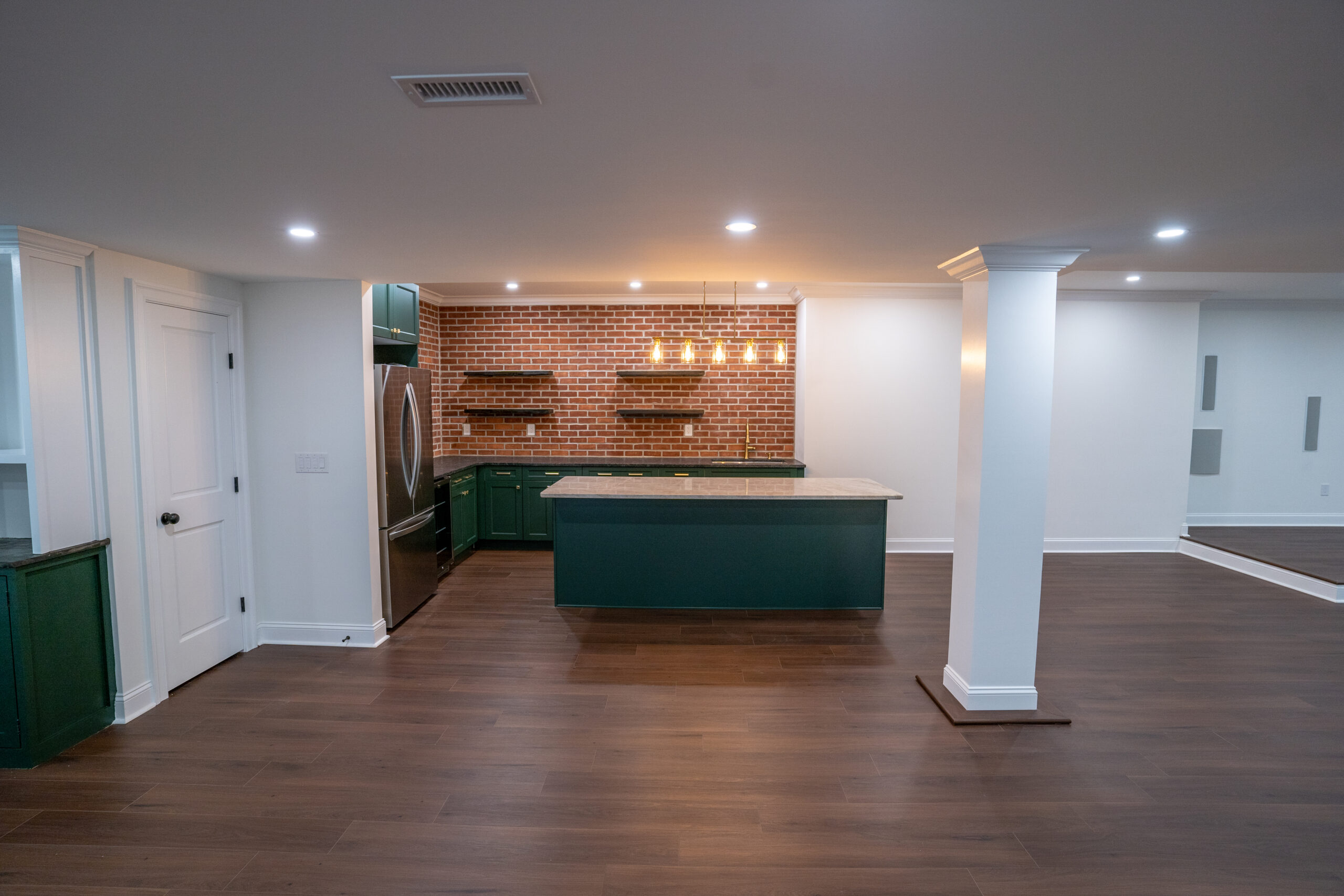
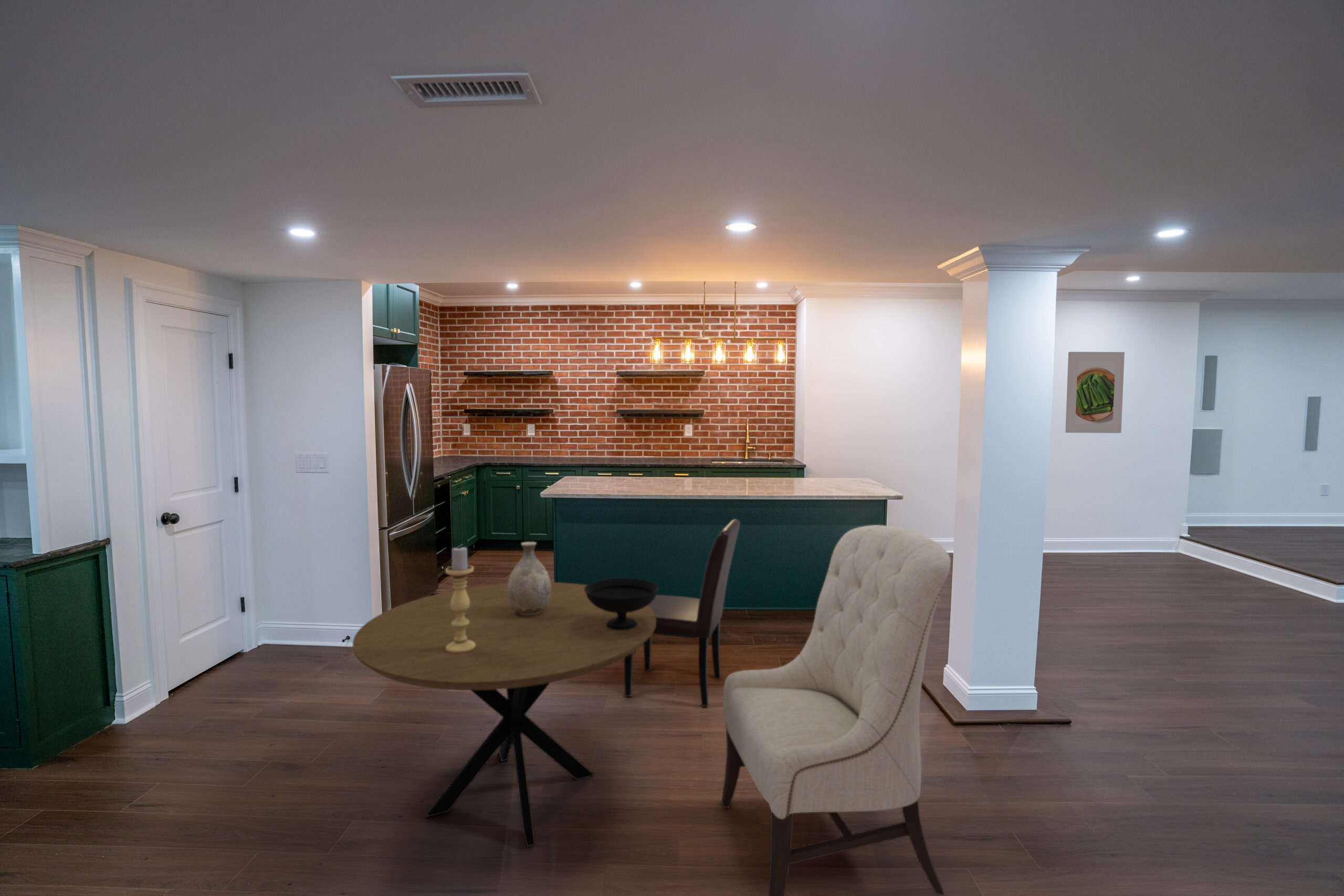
+ dining table [352,582,656,848]
+ candle holder [445,545,476,653]
+ vase [507,541,551,615]
+ chair [721,524,951,896]
+ chair [624,519,740,708]
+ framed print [1065,351,1125,434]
+ bowl [584,577,659,630]
